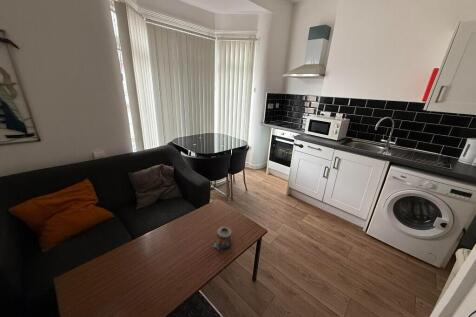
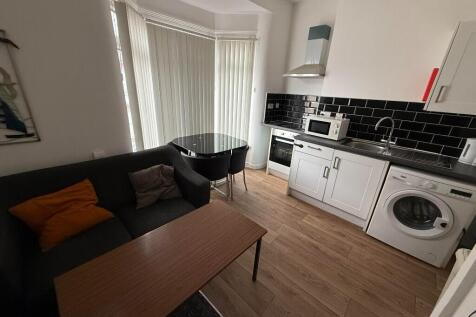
- candle [212,226,233,250]
